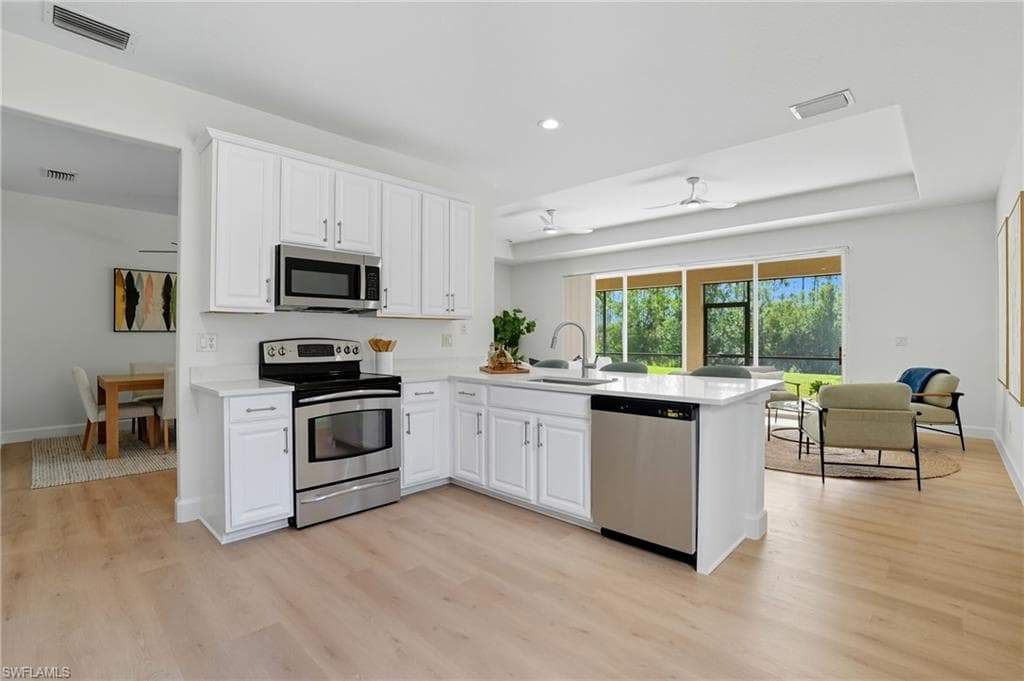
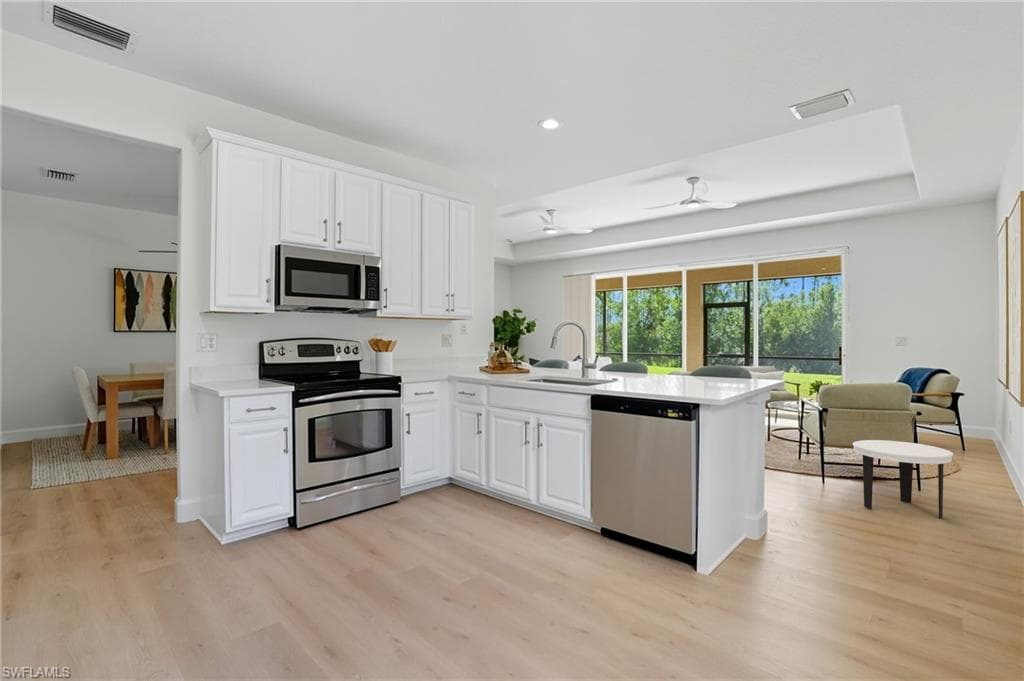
+ side table [852,439,954,520]
